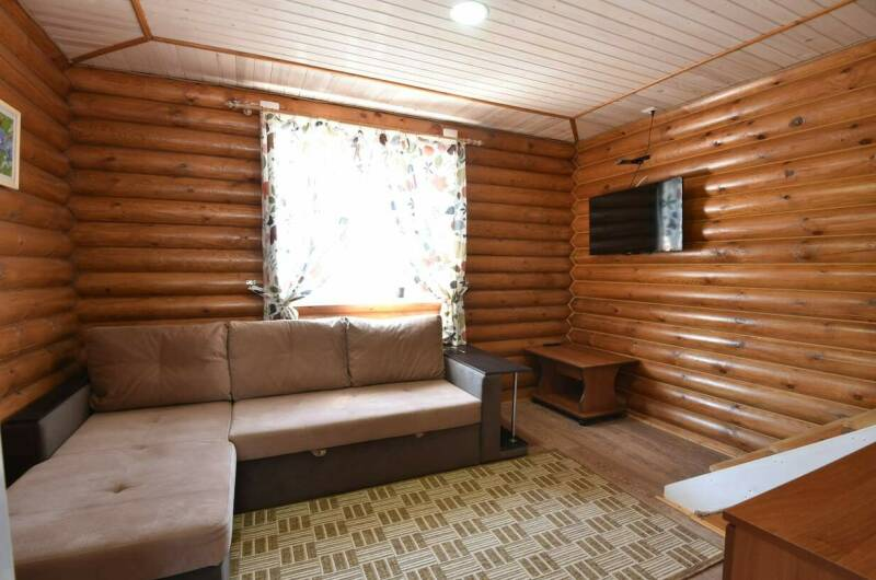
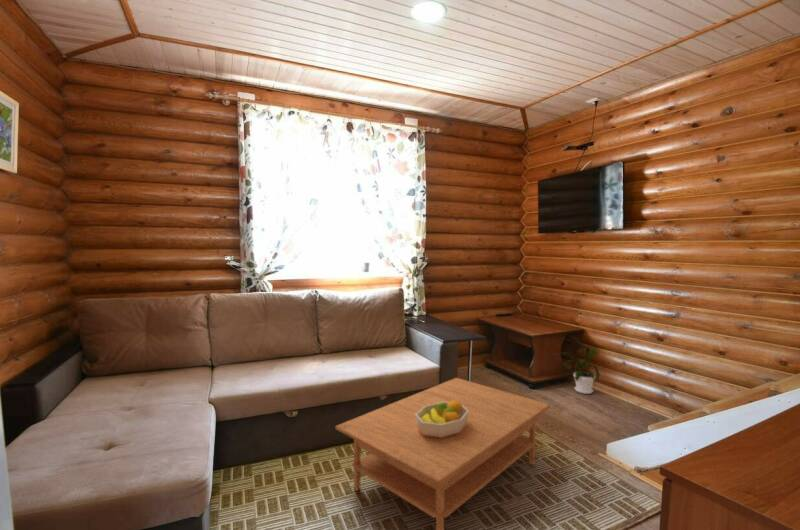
+ house plant [552,335,600,395]
+ fruit bowl [416,400,469,438]
+ coffee table [334,377,551,530]
